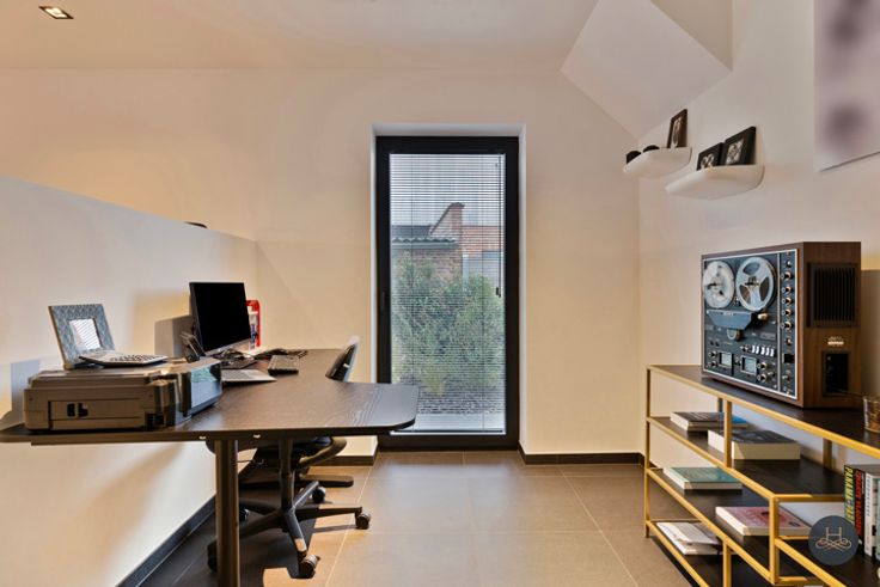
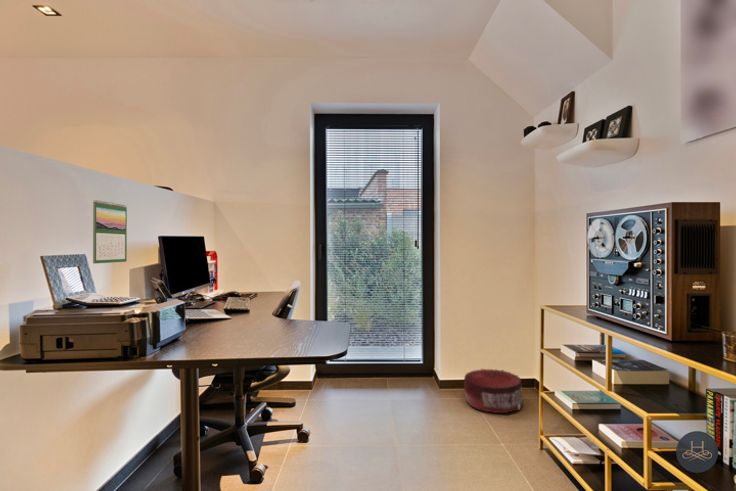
+ pouf [463,368,525,414]
+ calendar [92,199,128,265]
